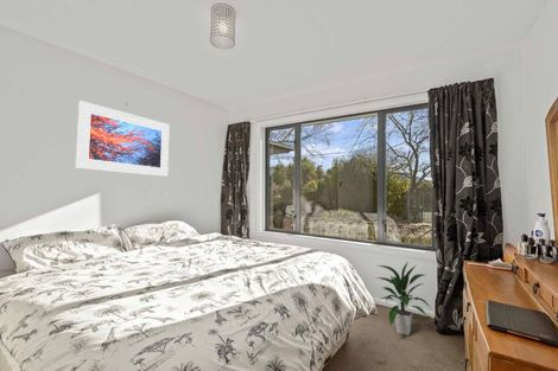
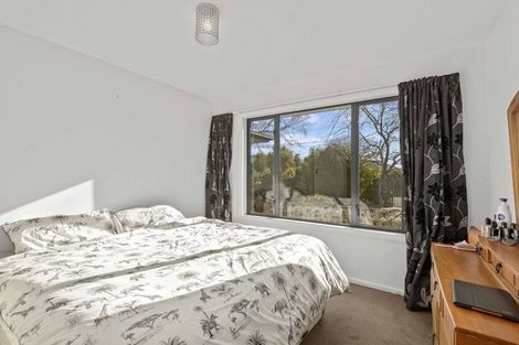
- indoor plant [375,261,433,337]
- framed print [75,100,171,178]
